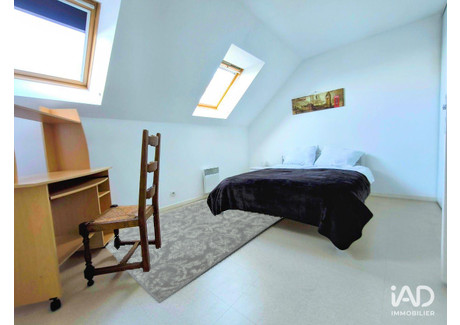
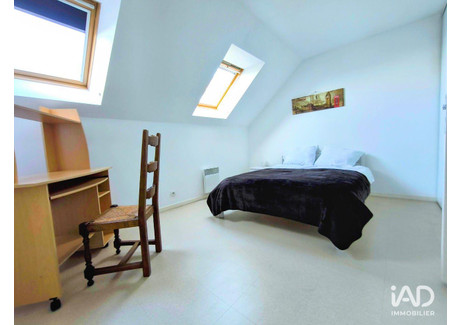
- rug [105,199,282,304]
